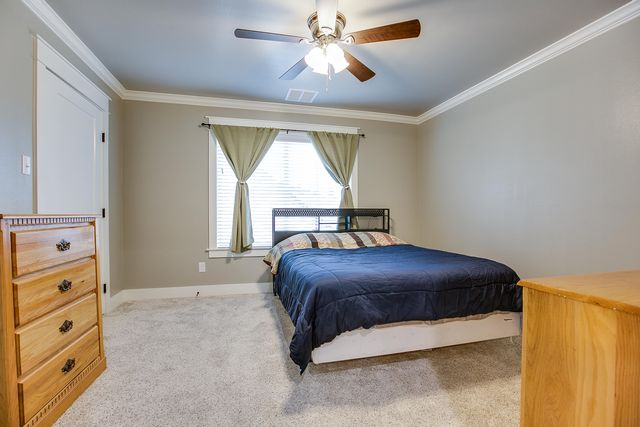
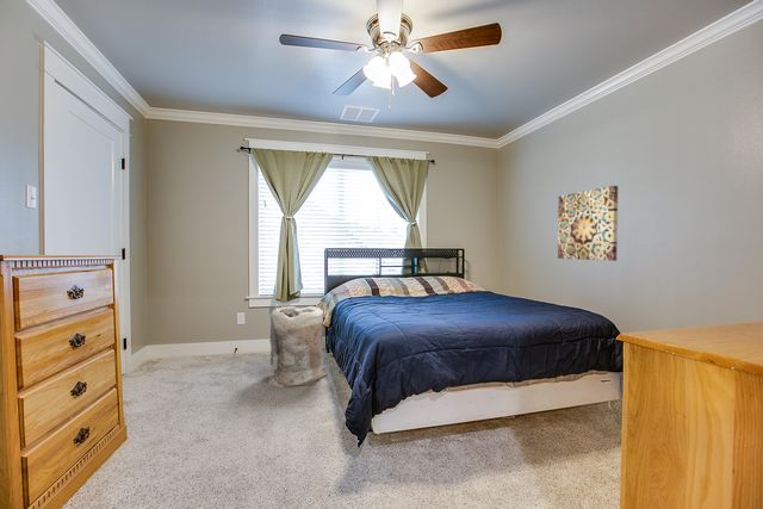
+ bag [268,305,329,389]
+ wall art [557,185,619,262]
